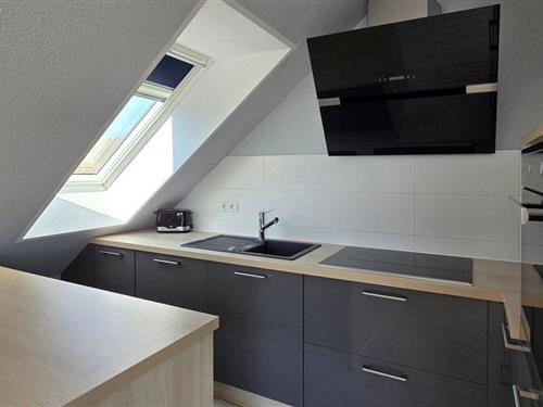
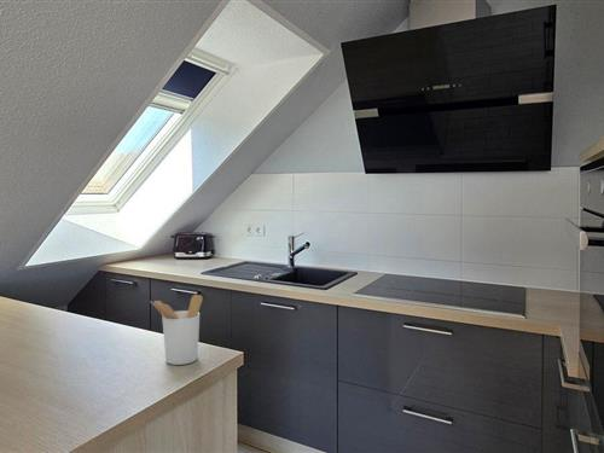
+ utensil holder [149,294,204,366]
